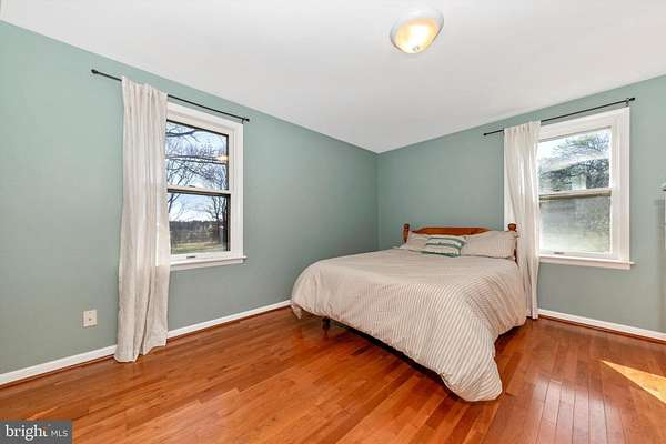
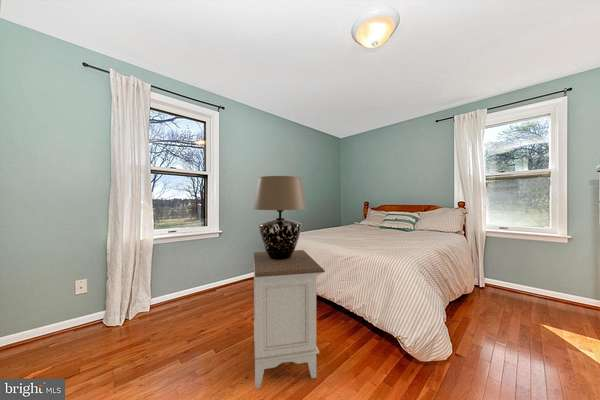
+ nightstand [253,249,326,389]
+ table lamp [253,175,307,260]
